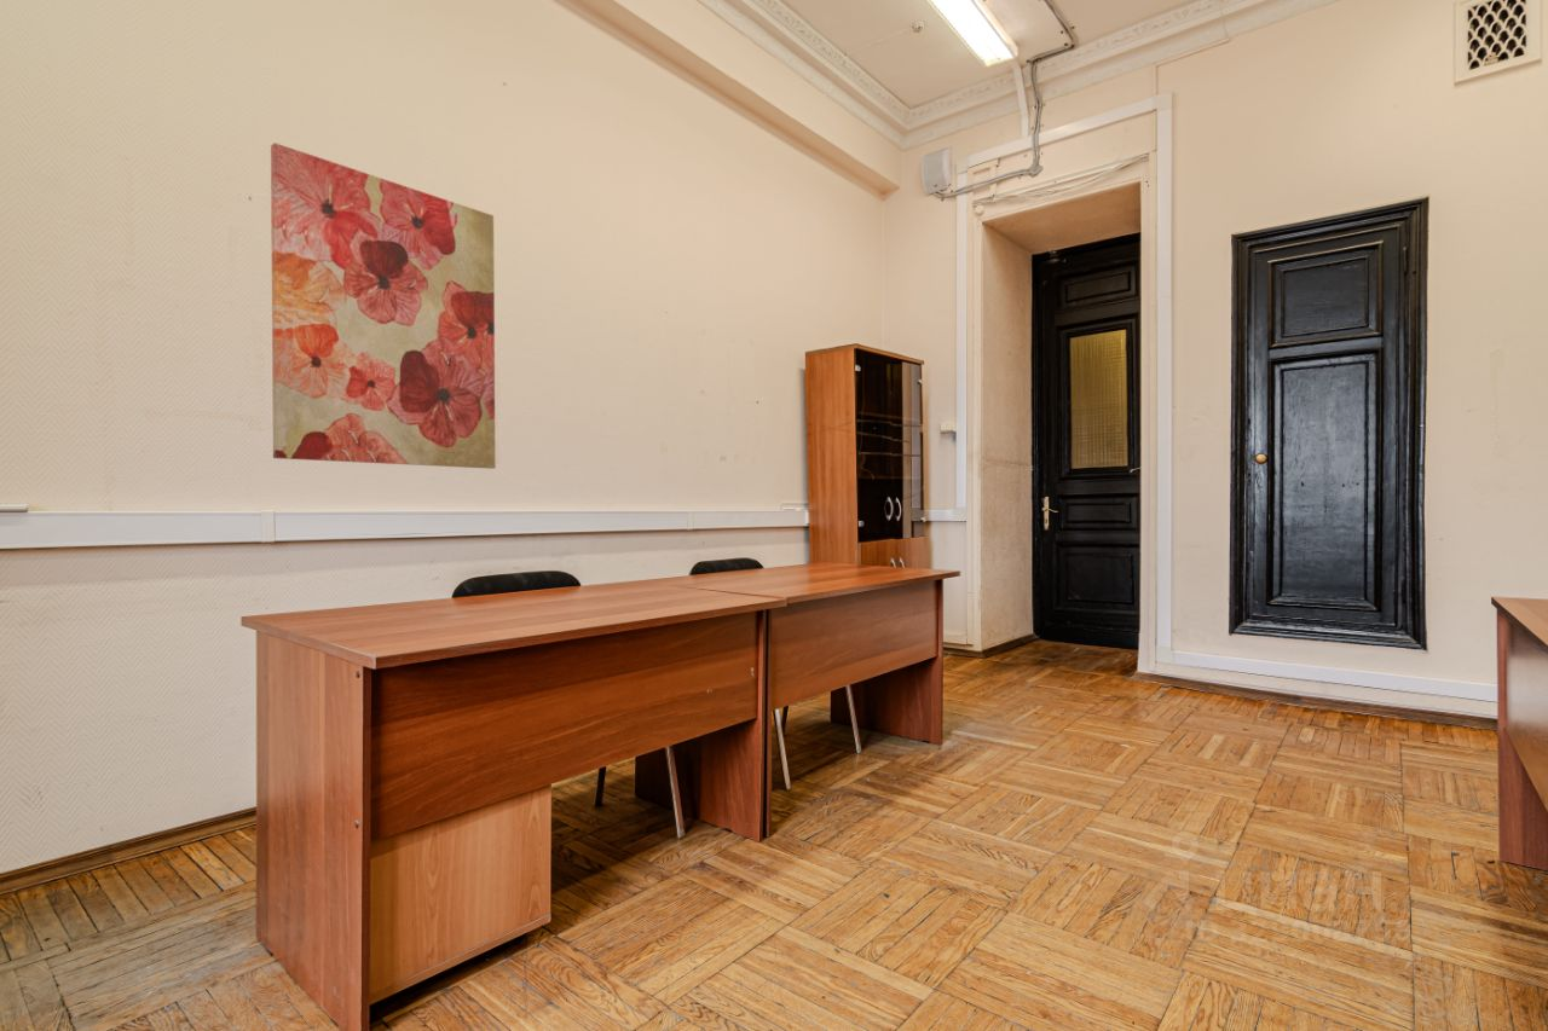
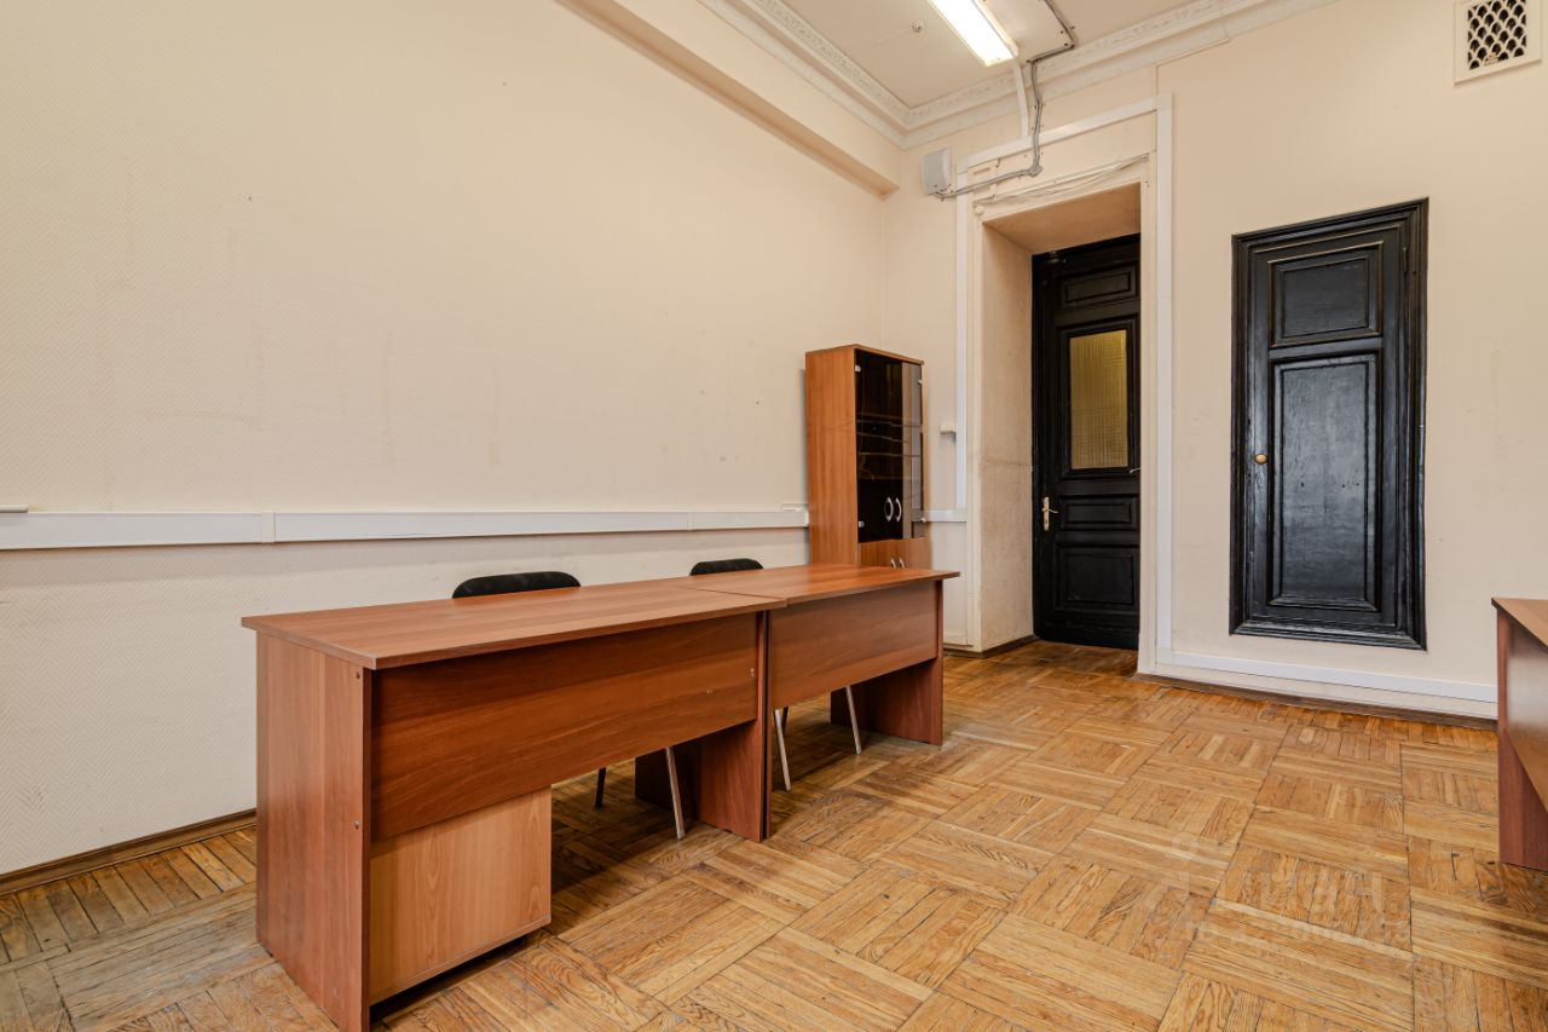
- wall art [270,141,497,470]
